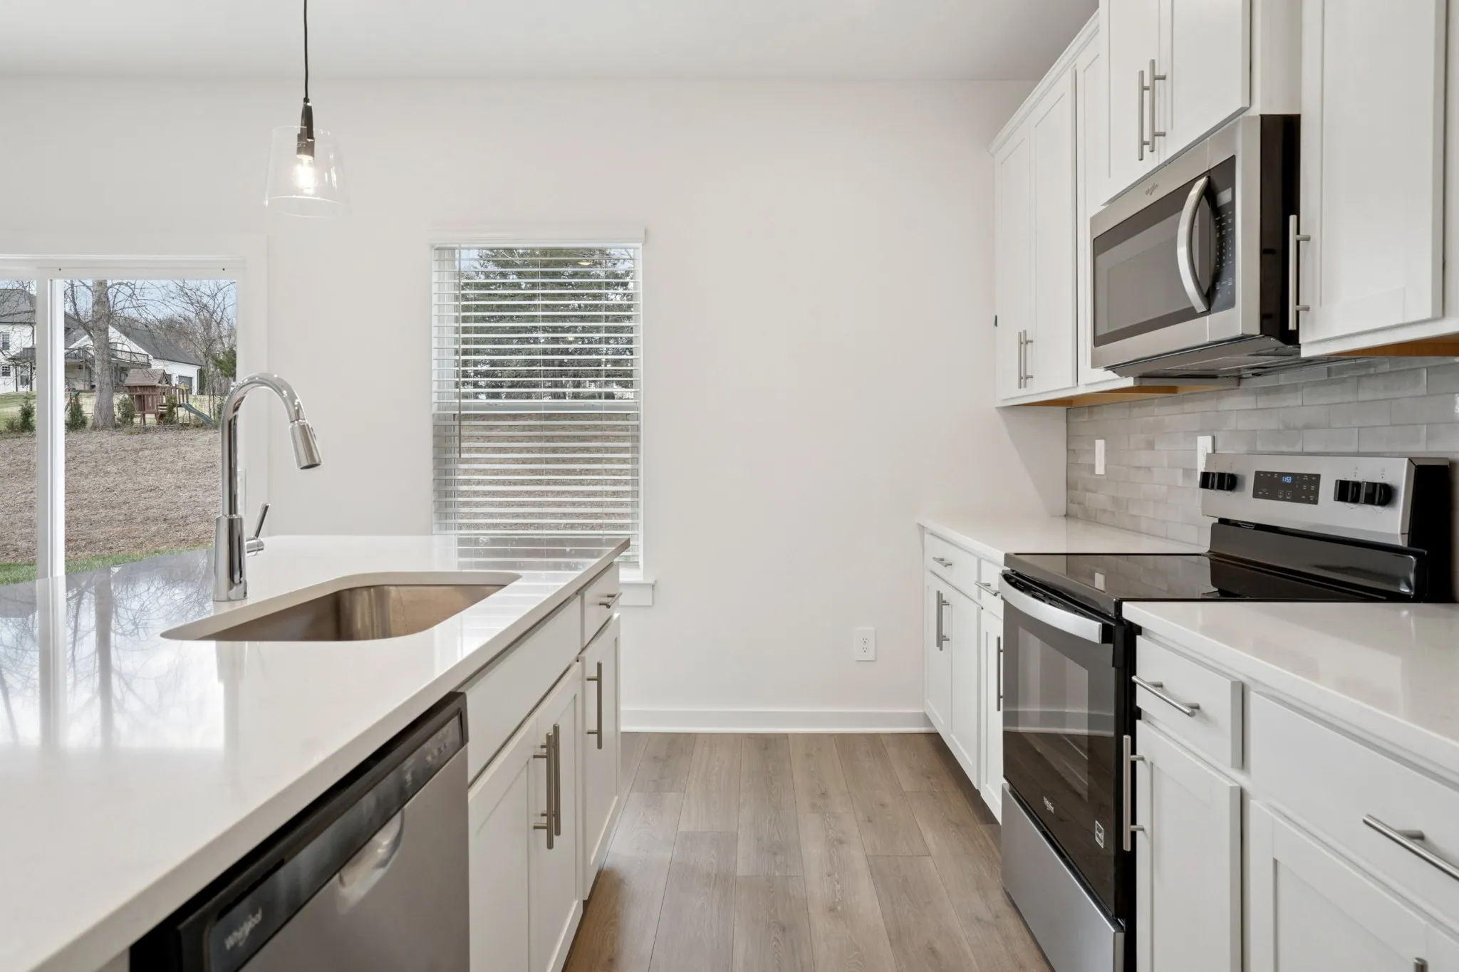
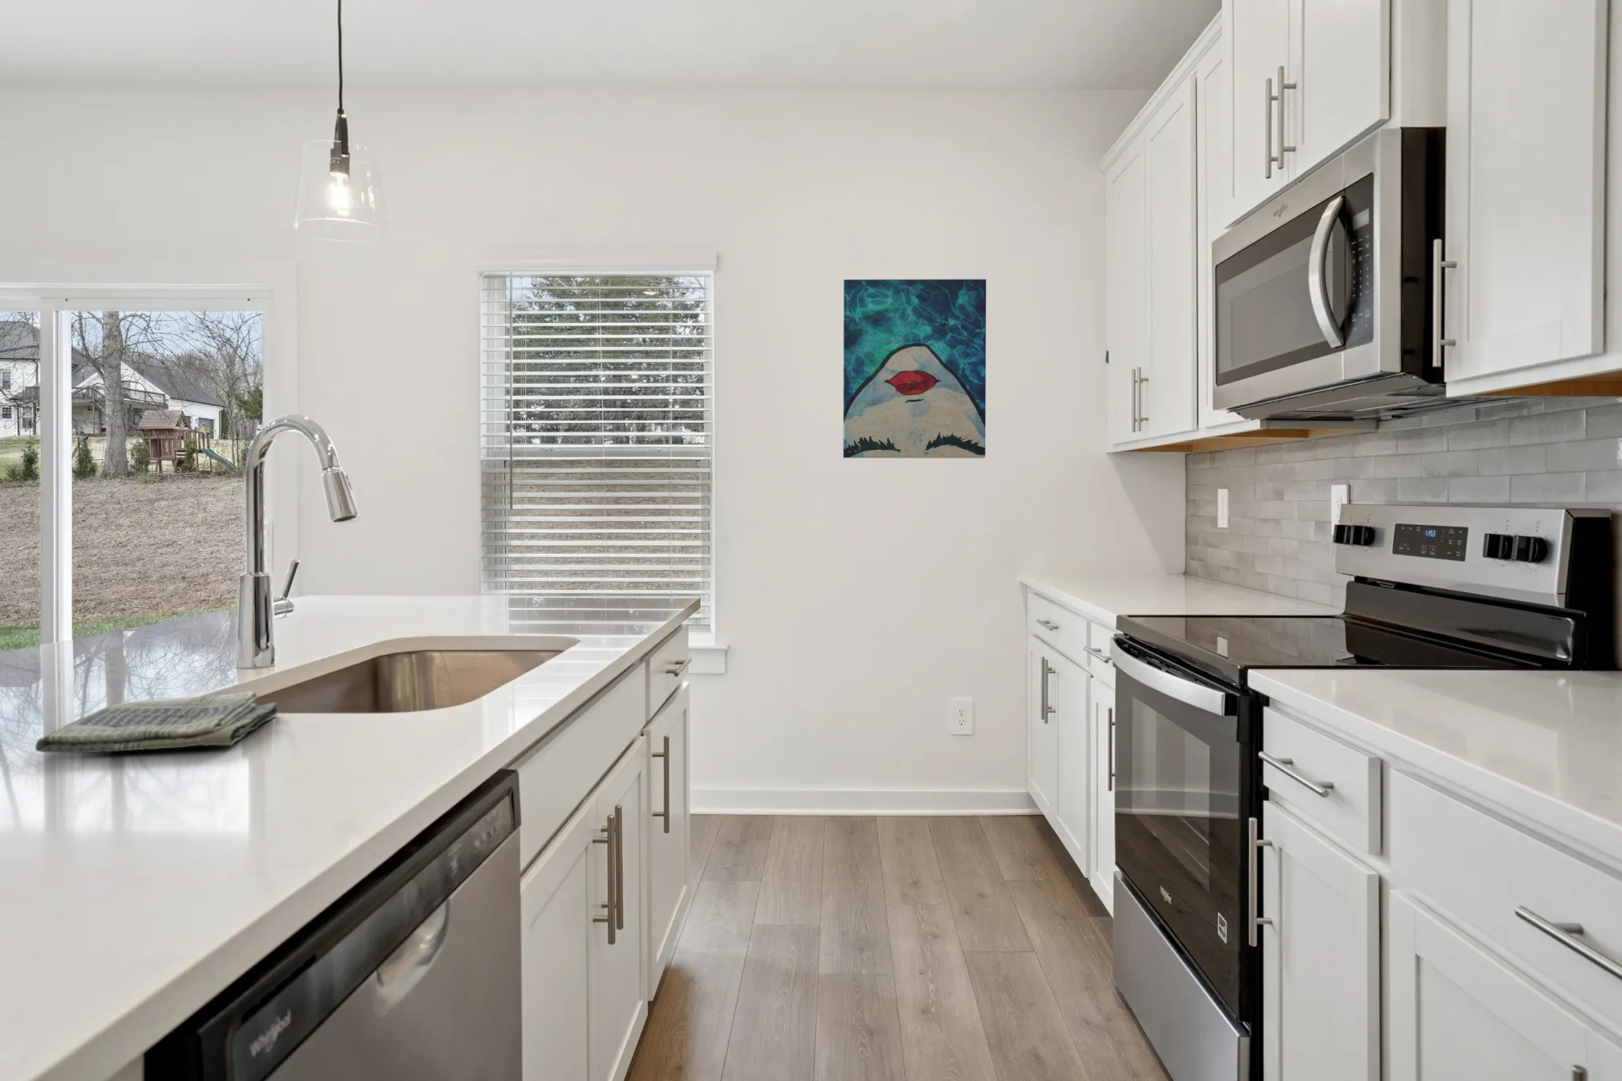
+ dish towel [35,690,280,753]
+ wall art [843,279,986,460]
